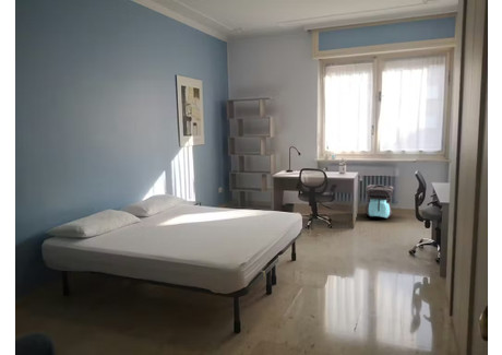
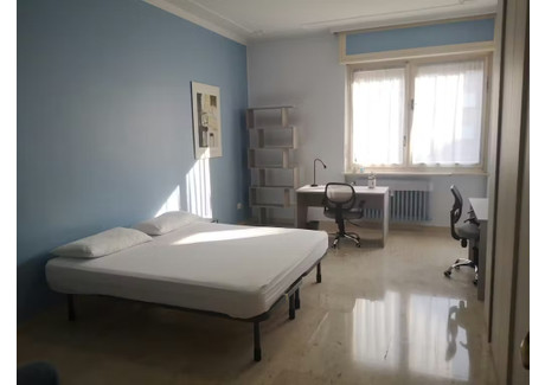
- backpack [364,184,395,220]
